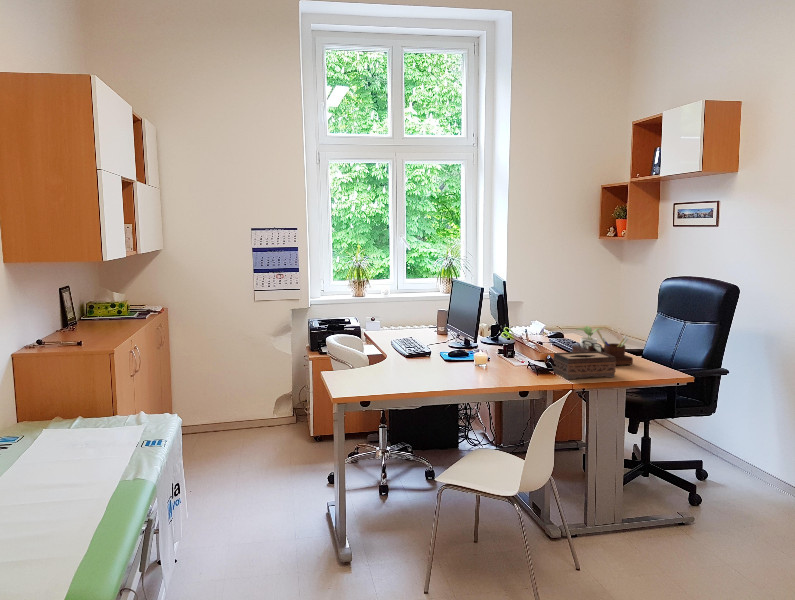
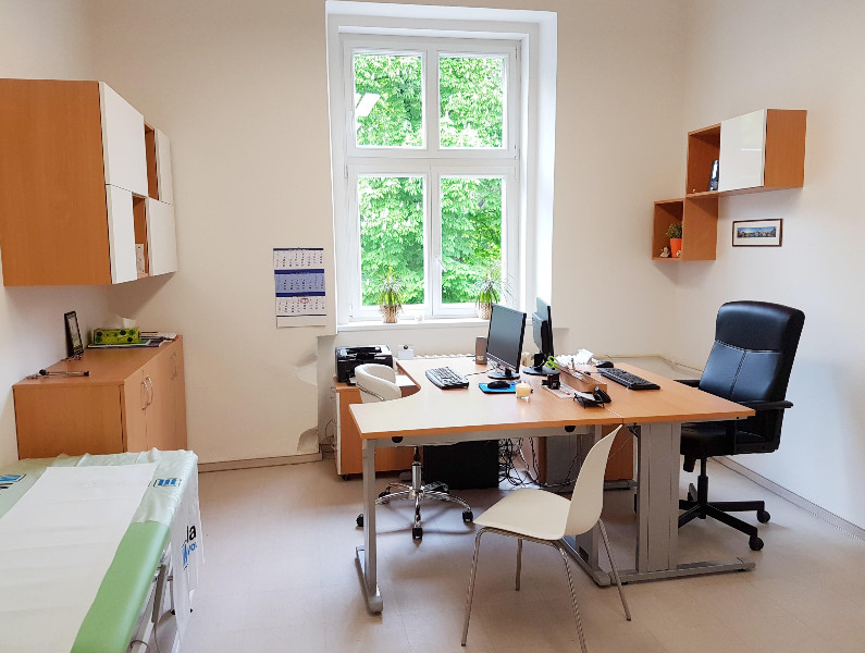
- desk organizer [571,325,634,366]
- tissue box [552,351,617,380]
